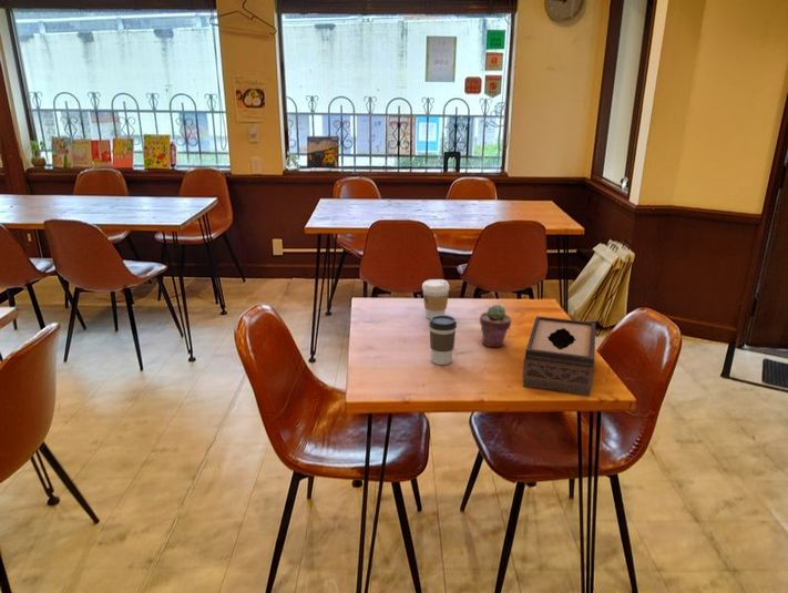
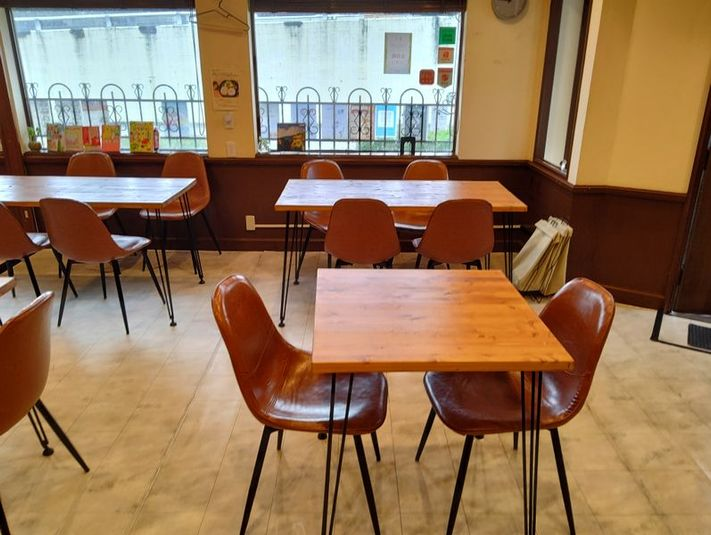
- potted succulent [479,304,512,348]
- coffee cup [421,278,450,320]
- coffee cup [428,314,458,366]
- tissue box [522,315,596,398]
